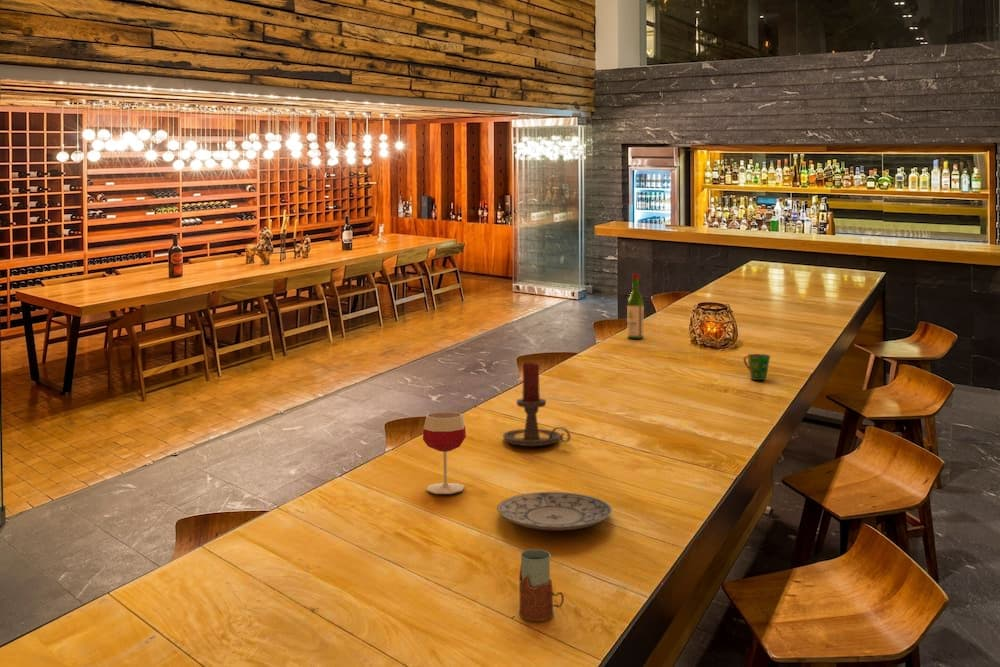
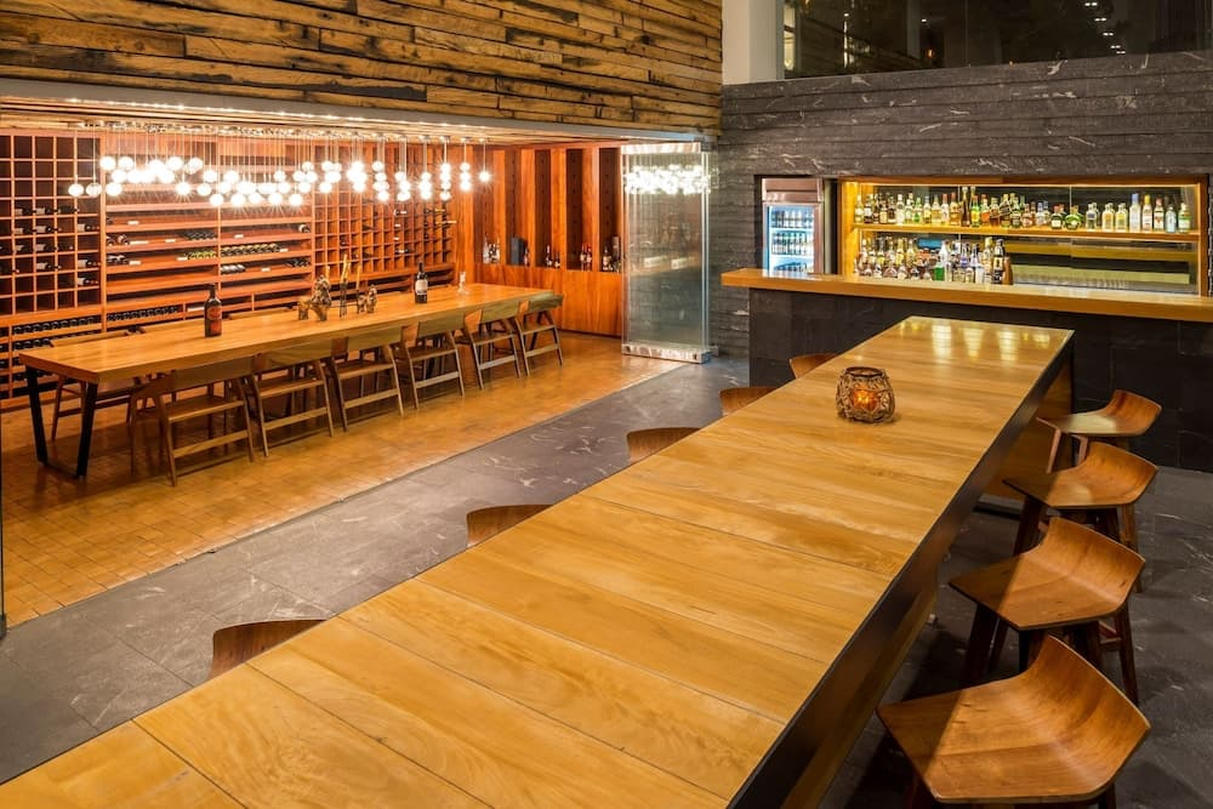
- cup [743,353,771,381]
- candle holder [502,362,572,447]
- drinking glass [518,548,565,622]
- wineglass [422,411,467,495]
- plate [496,491,613,531]
- wine bottle [626,273,645,339]
